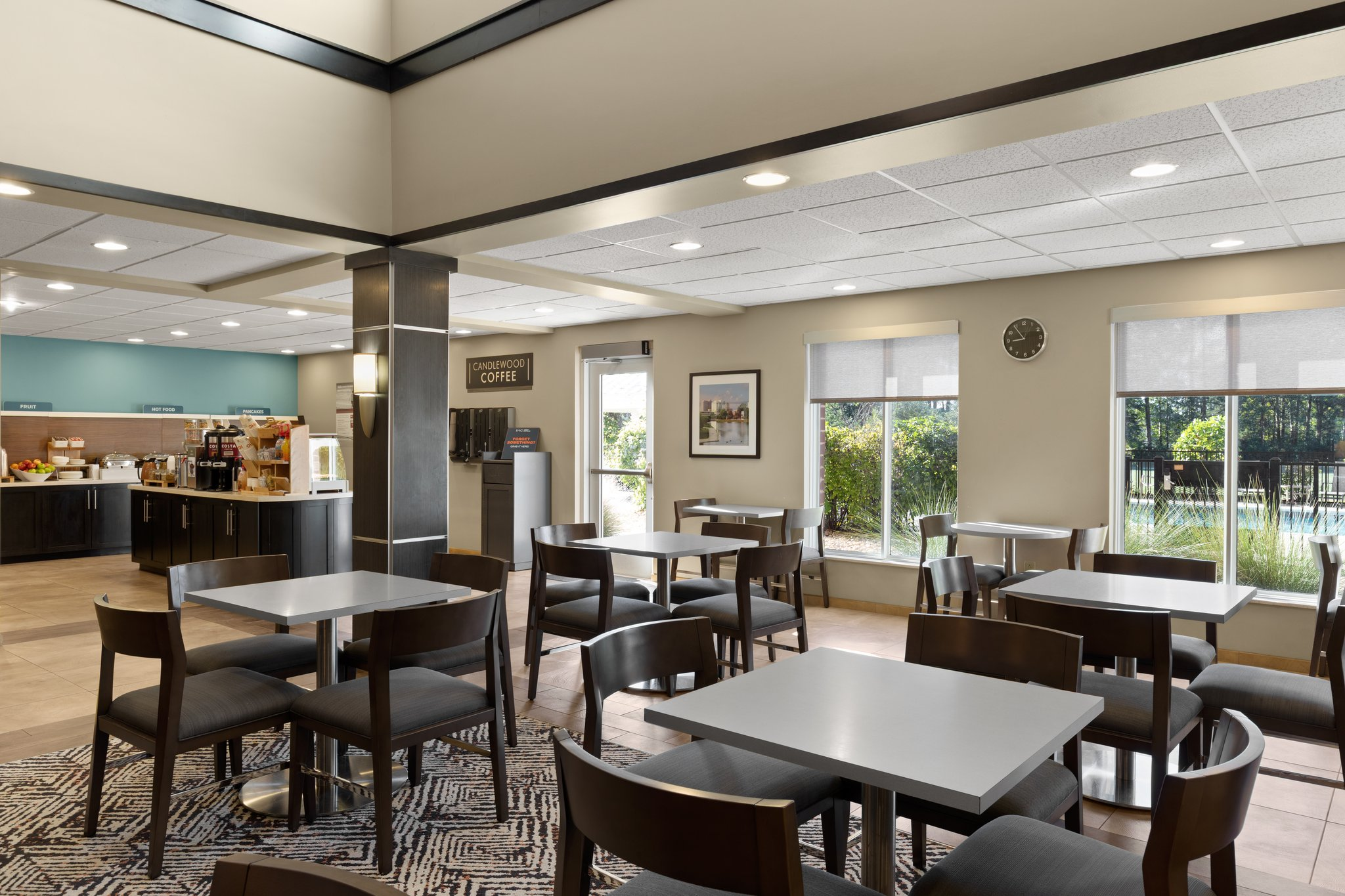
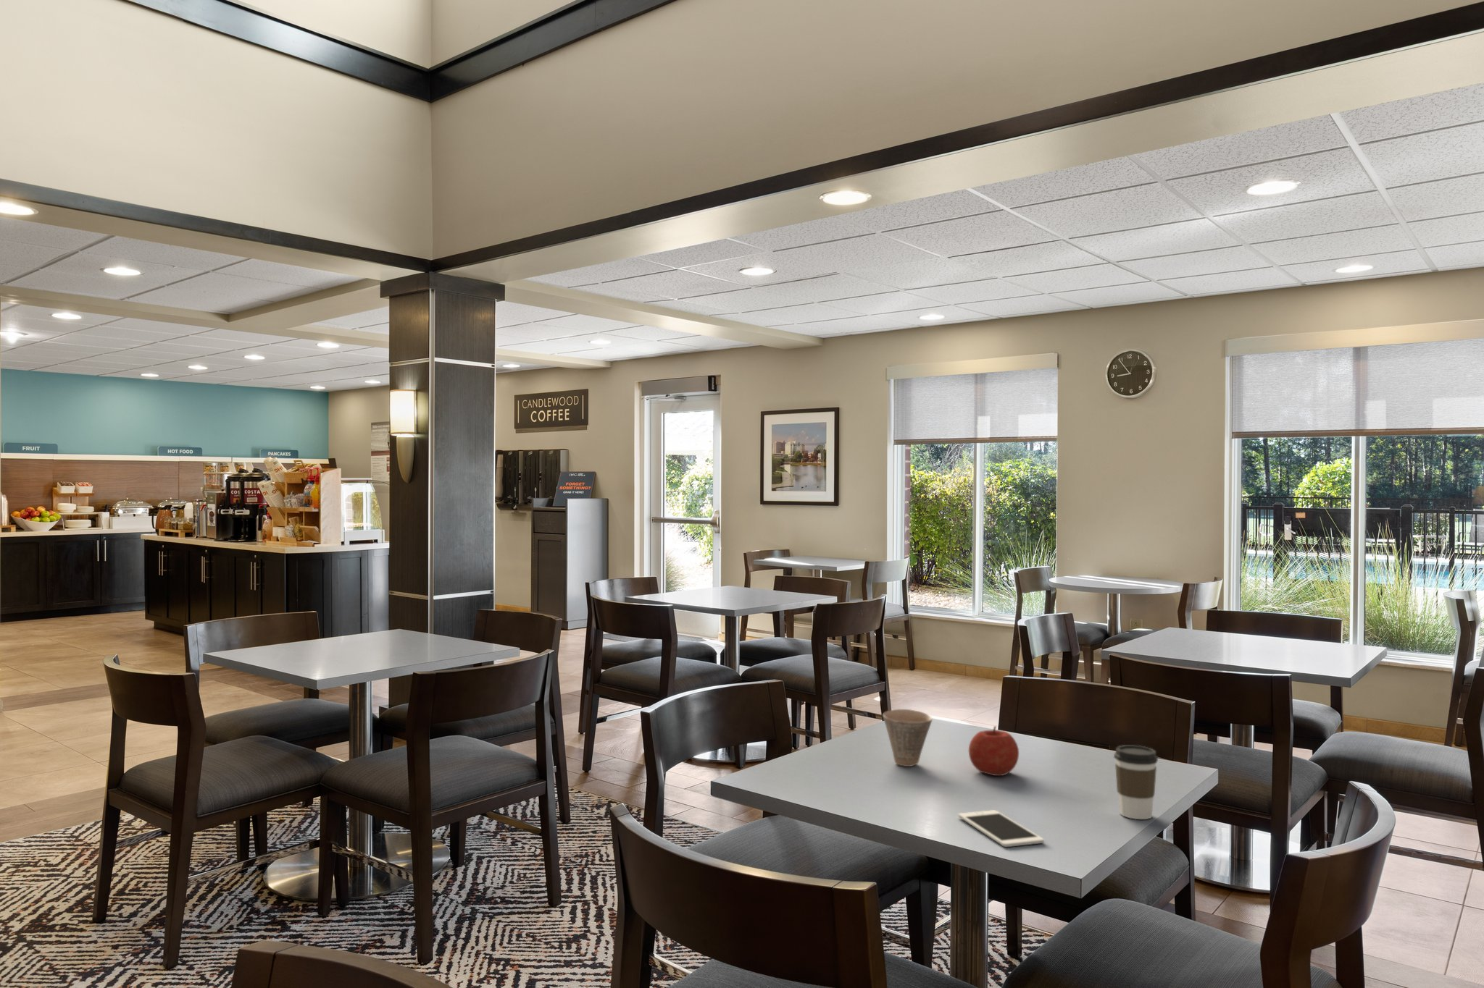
+ fruit [968,726,1019,776]
+ cell phone [958,809,1045,848]
+ coffee cup [1113,744,1159,820]
+ cup [882,709,933,767]
